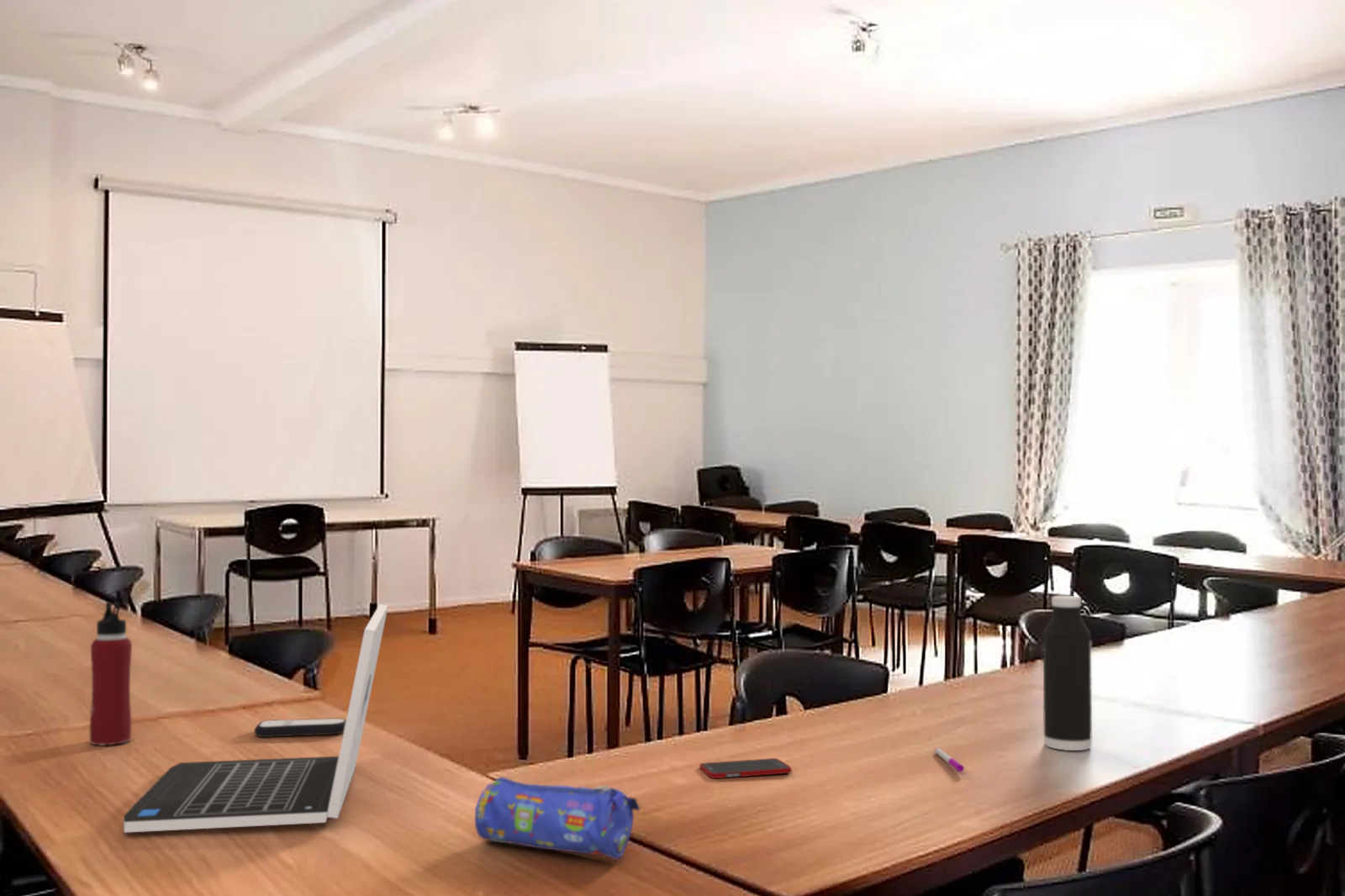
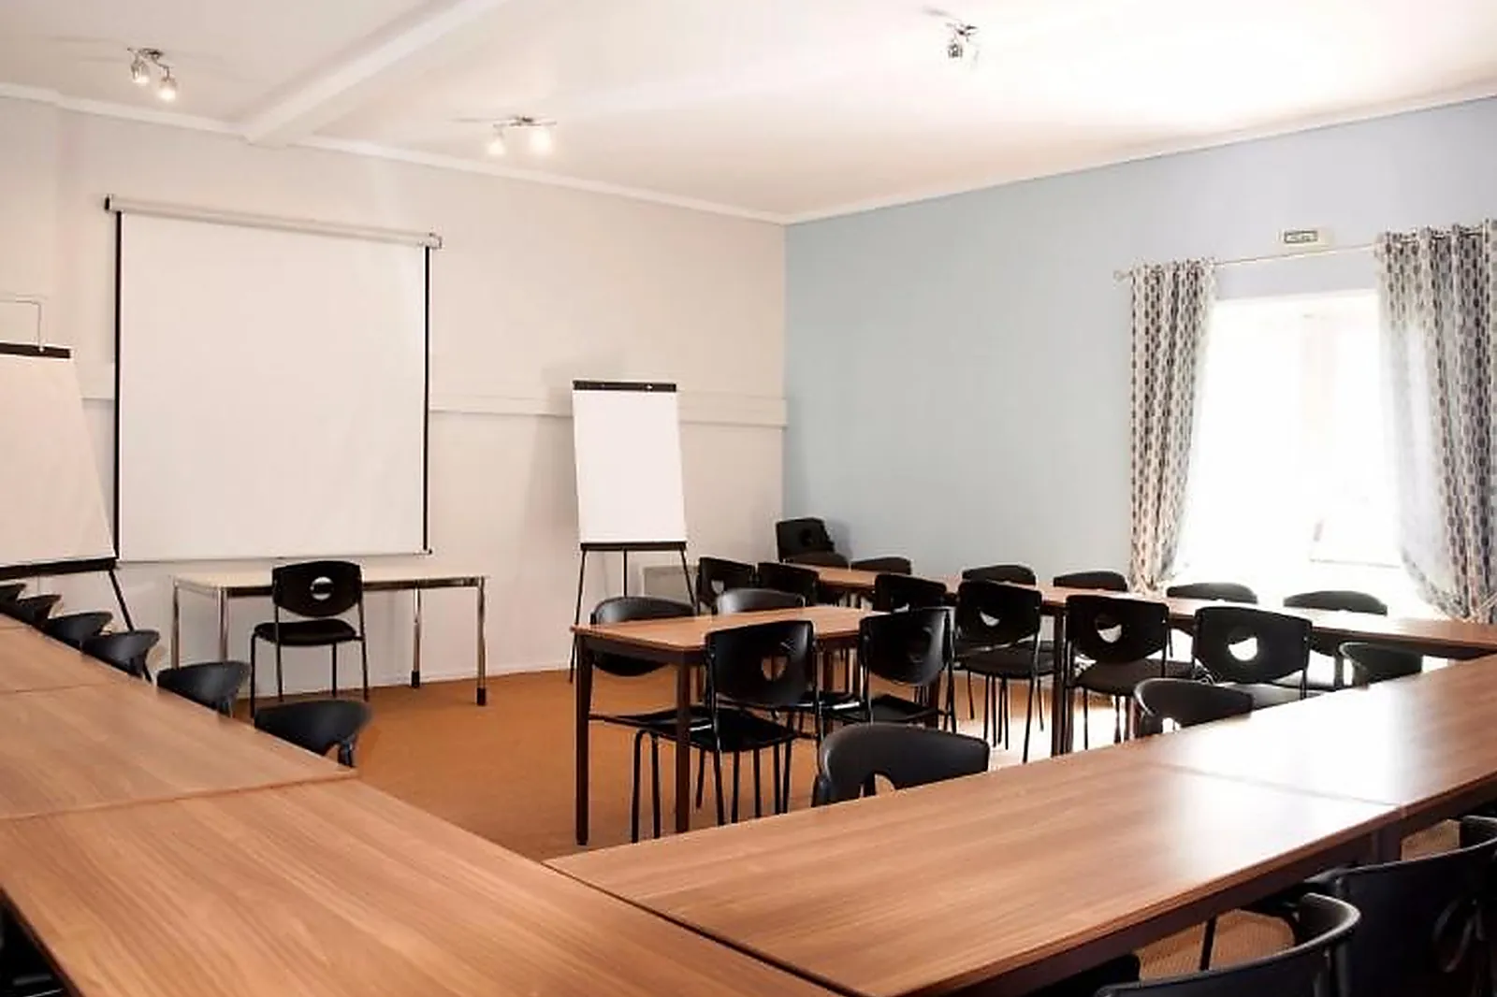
- pencil case [474,777,641,861]
- laptop [123,603,389,834]
- water bottle [89,601,133,746]
- remote control [253,718,346,738]
- water bottle [1042,595,1093,751]
- cell phone [699,757,792,779]
- pen [934,747,965,773]
